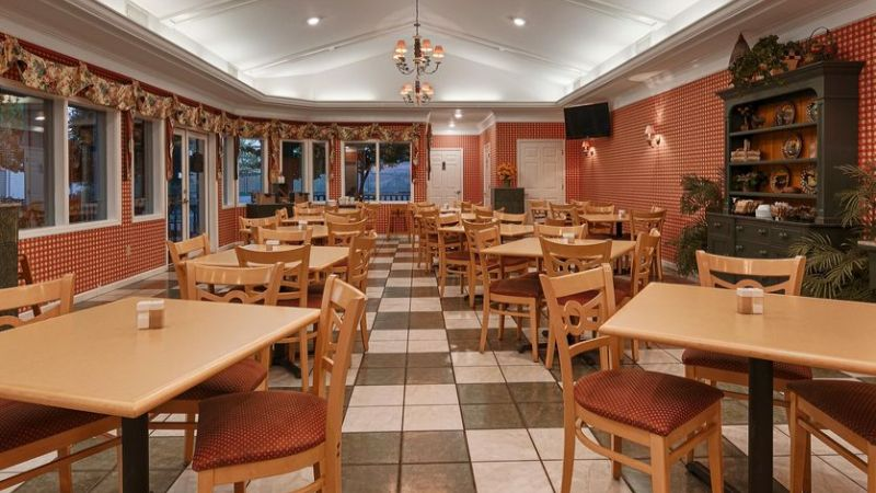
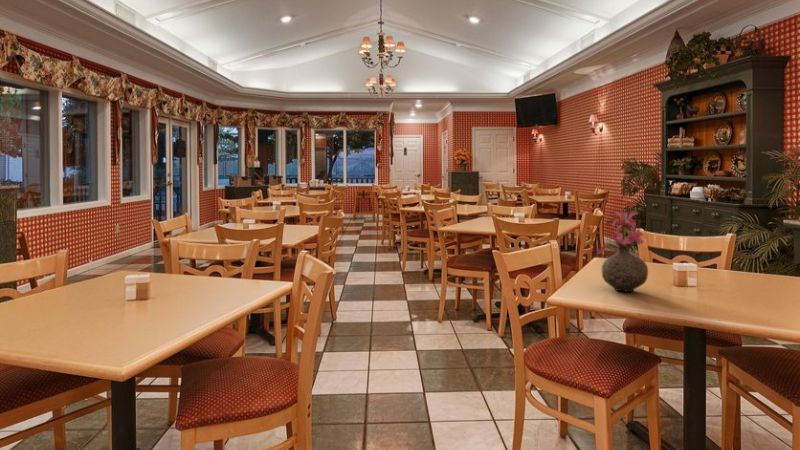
+ vase [596,210,649,293]
